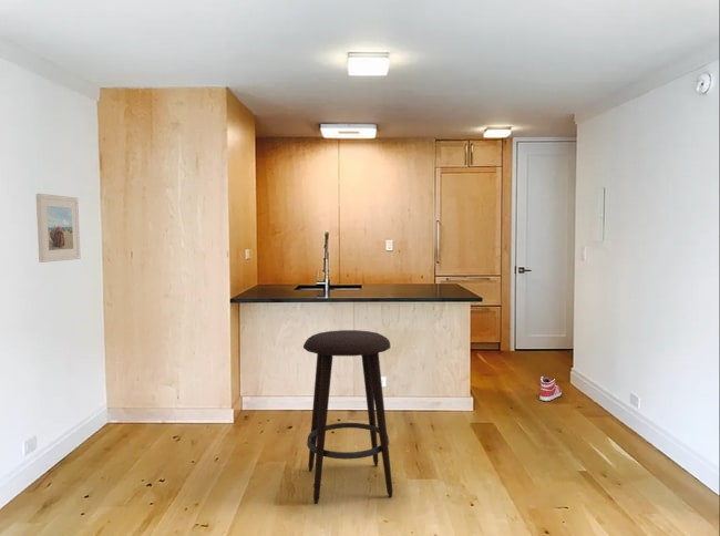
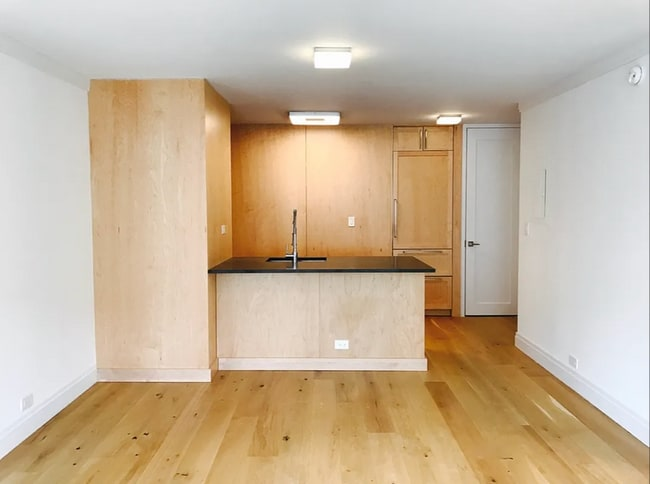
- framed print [35,193,82,264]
- stool [302,329,394,505]
- sneaker [538,375,563,402]
